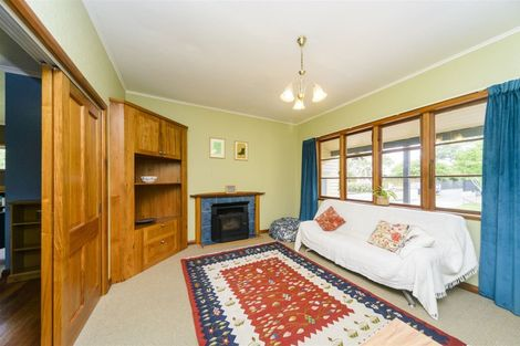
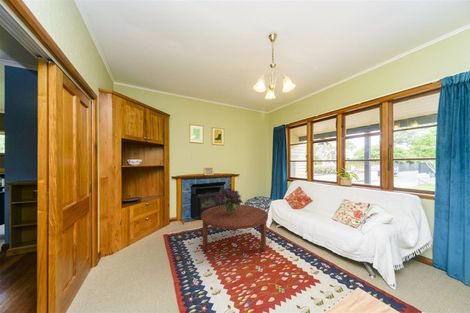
+ bouquet [213,186,244,214]
+ coffee table [200,204,269,253]
